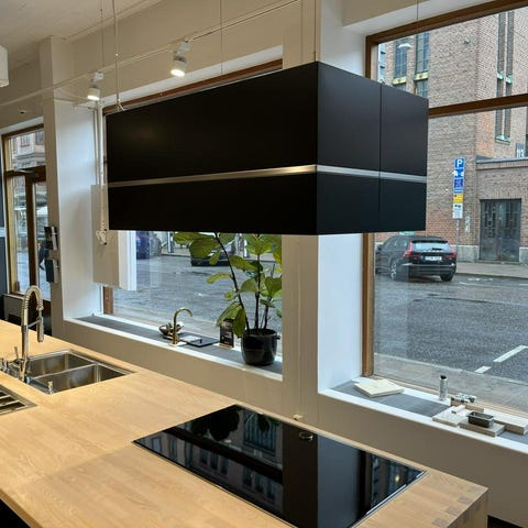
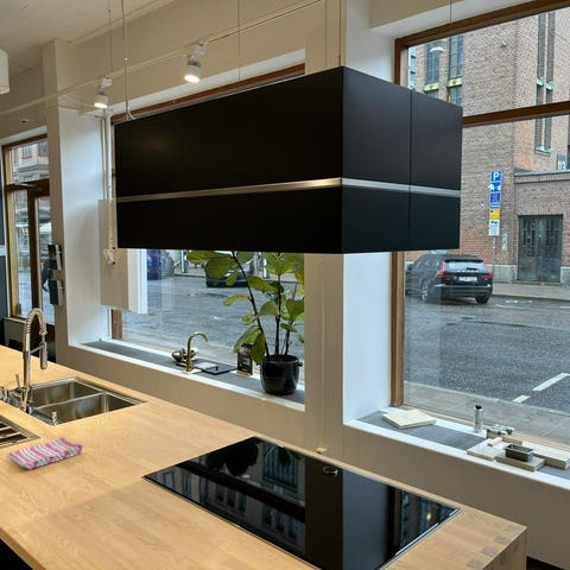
+ dish towel [6,436,84,470]
